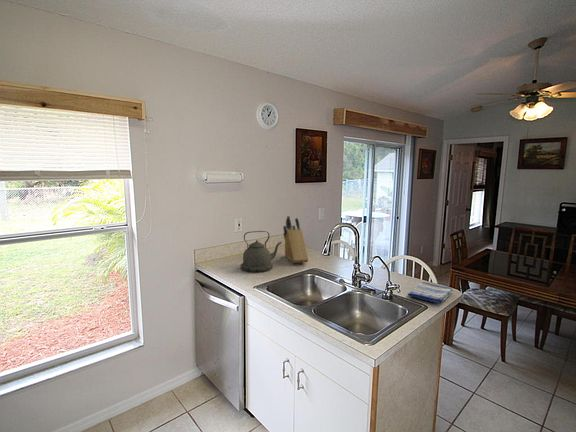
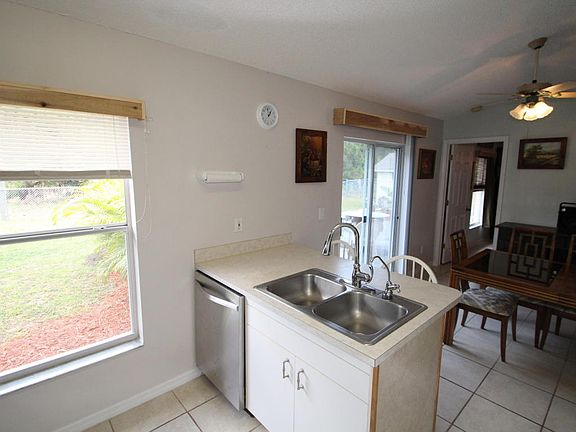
- dish towel [407,281,454,305]
- kettle [239,230,282,273]
- knife block [282,215,309,264]
